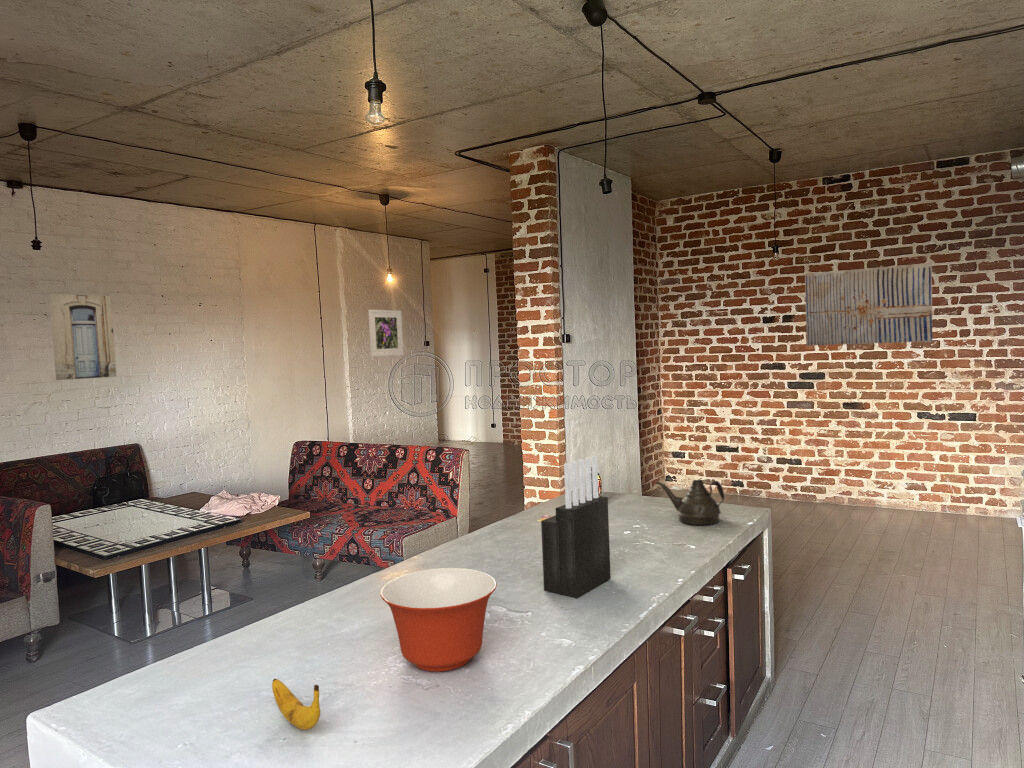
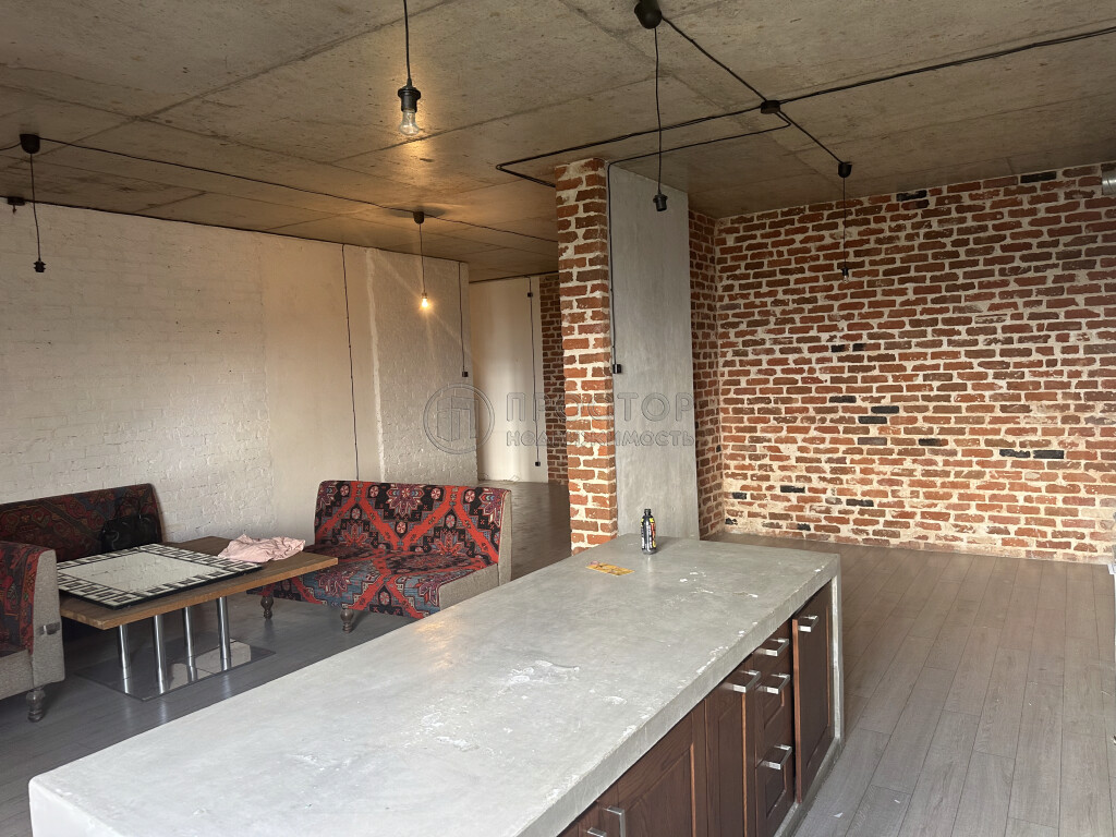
- wall art [804,262,933,347]
- knife block [540,455,612,599]
- mixing bowl [379,567,498,672]
- teapot [655,479,725,526]
- wall art [48,293,118,381]
- banana [271,678,321,731]
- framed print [367,309,404,358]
